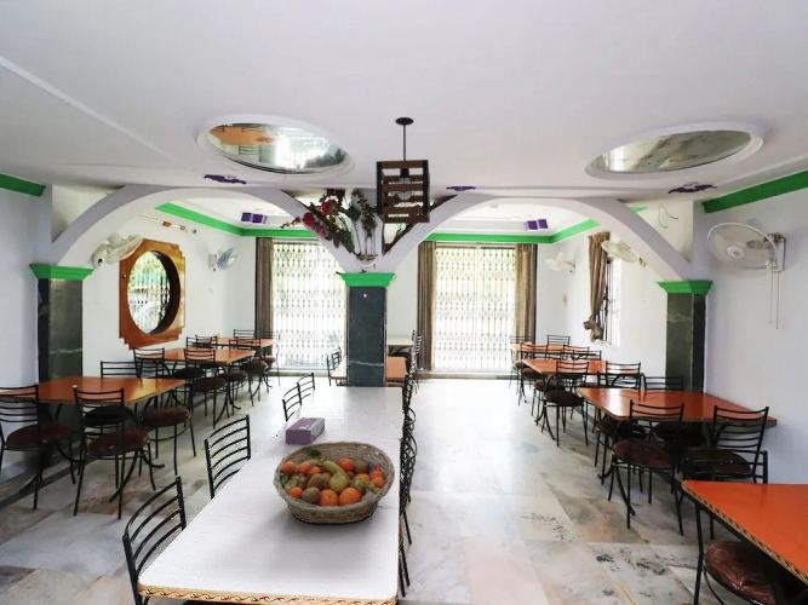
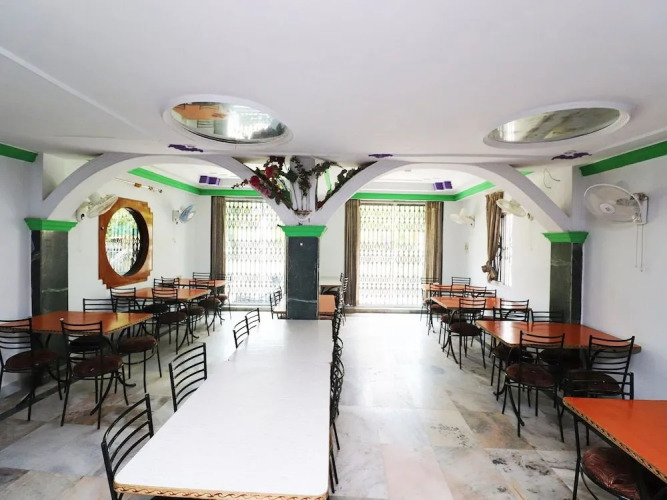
- fruit basket [273,439,396,525]
- tissue box [285,416,326,445]
- pendant light [374,116,431,225]
